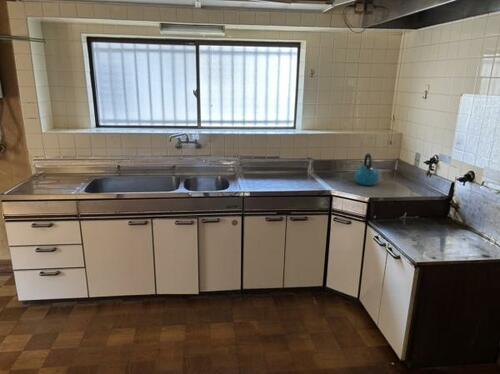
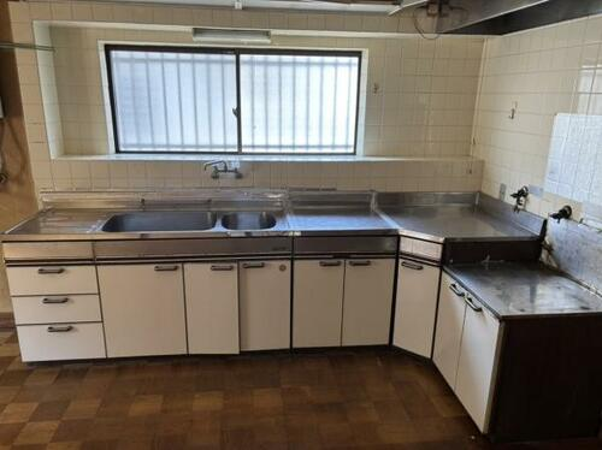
- kettle [354,152,380,186]
